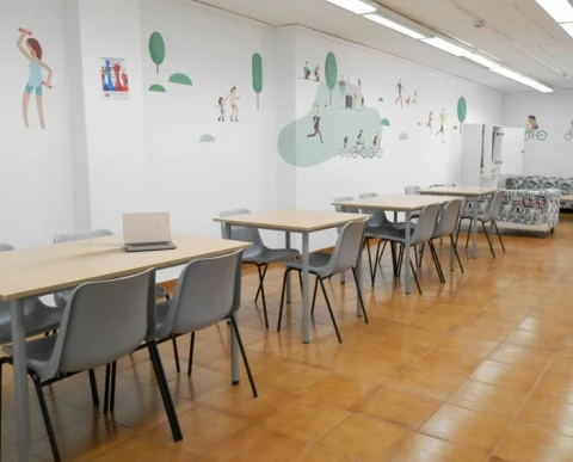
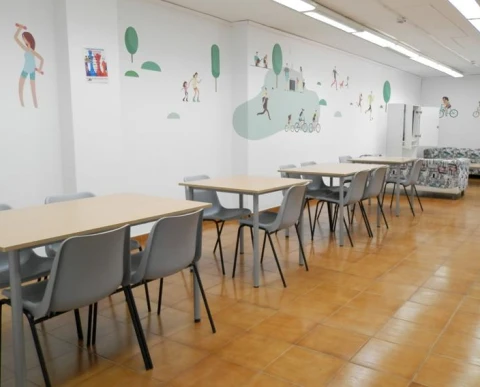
- laptop [122,211,178,252]
